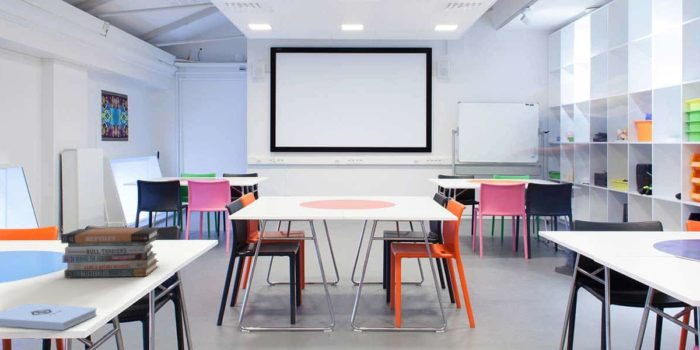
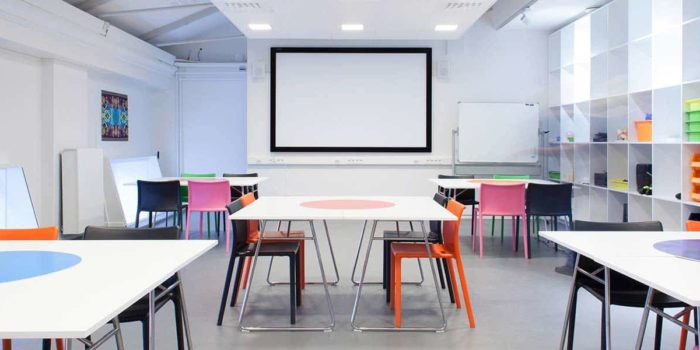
- notepad [0,303,98,331]
- book stack [60,227,160,279]
